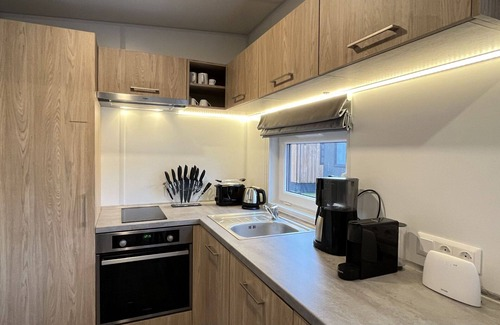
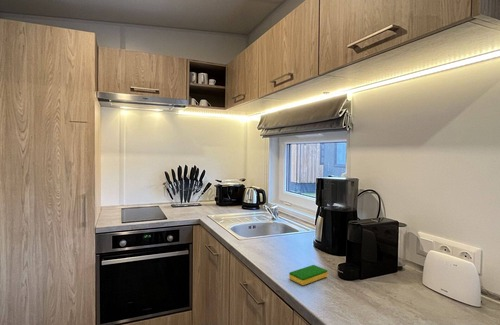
+ dish sponge [288,264,328,286]
